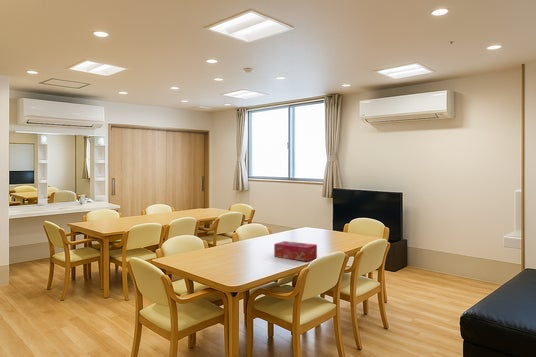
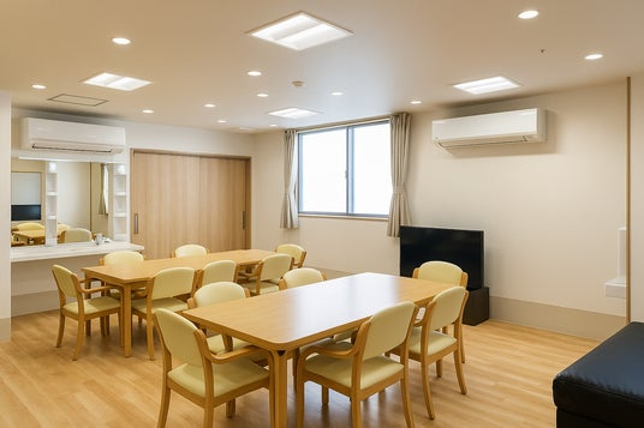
- tissue box [273,240,318,262]
